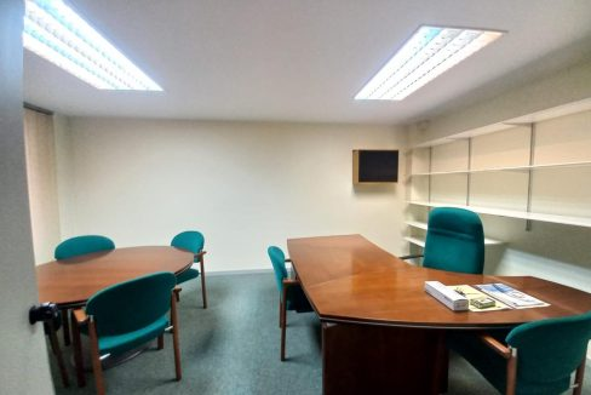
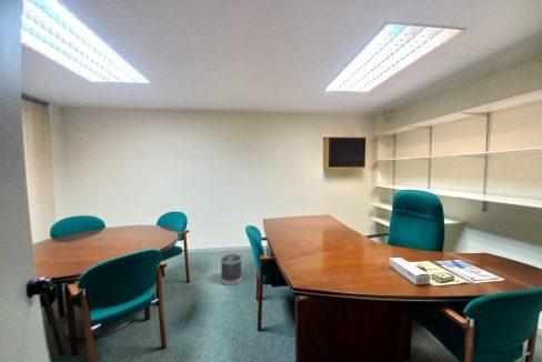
+ wastebasket [220,253,243,286]
